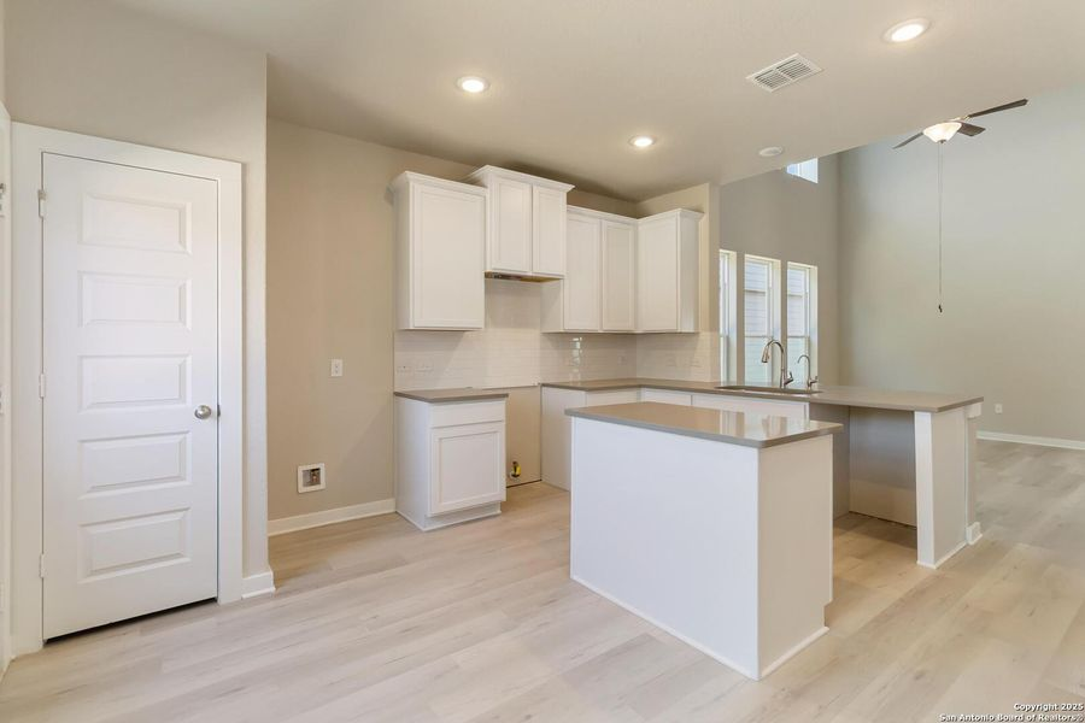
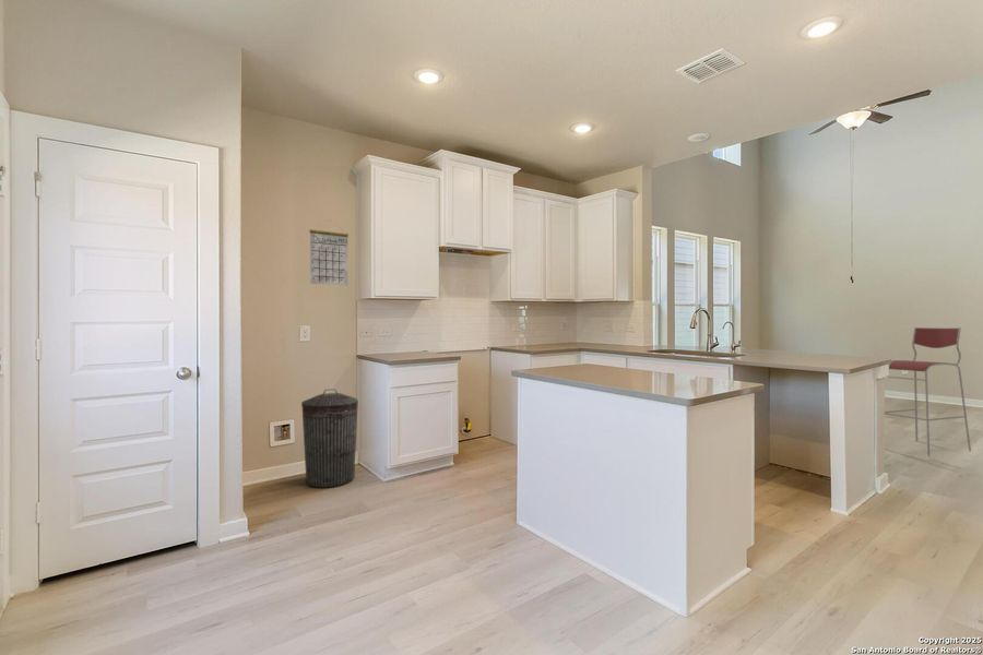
+ trash can [300,388,359,489]
+ bar stool [884,326,972,458]
+ calendar [309,218,350,286]
